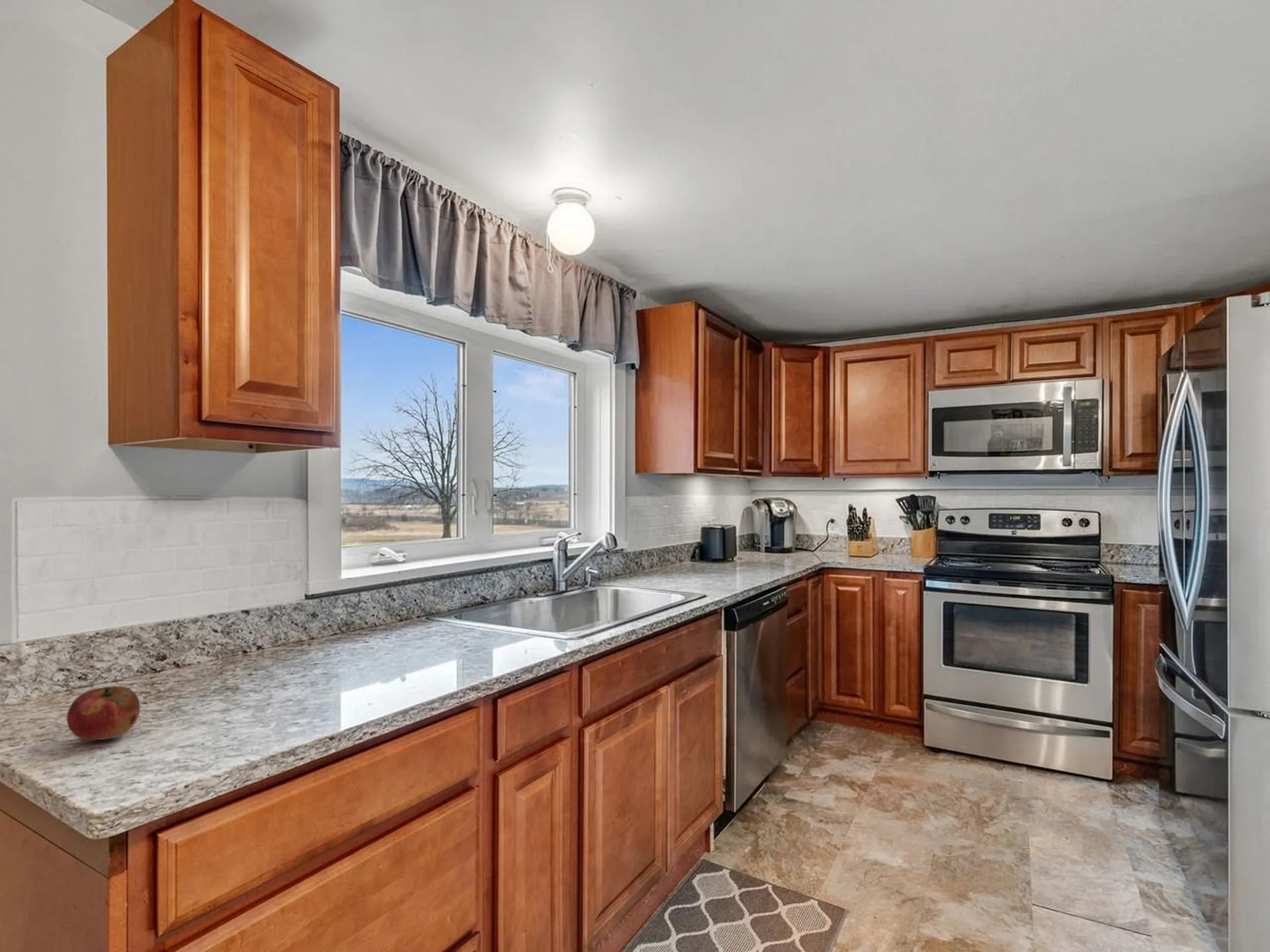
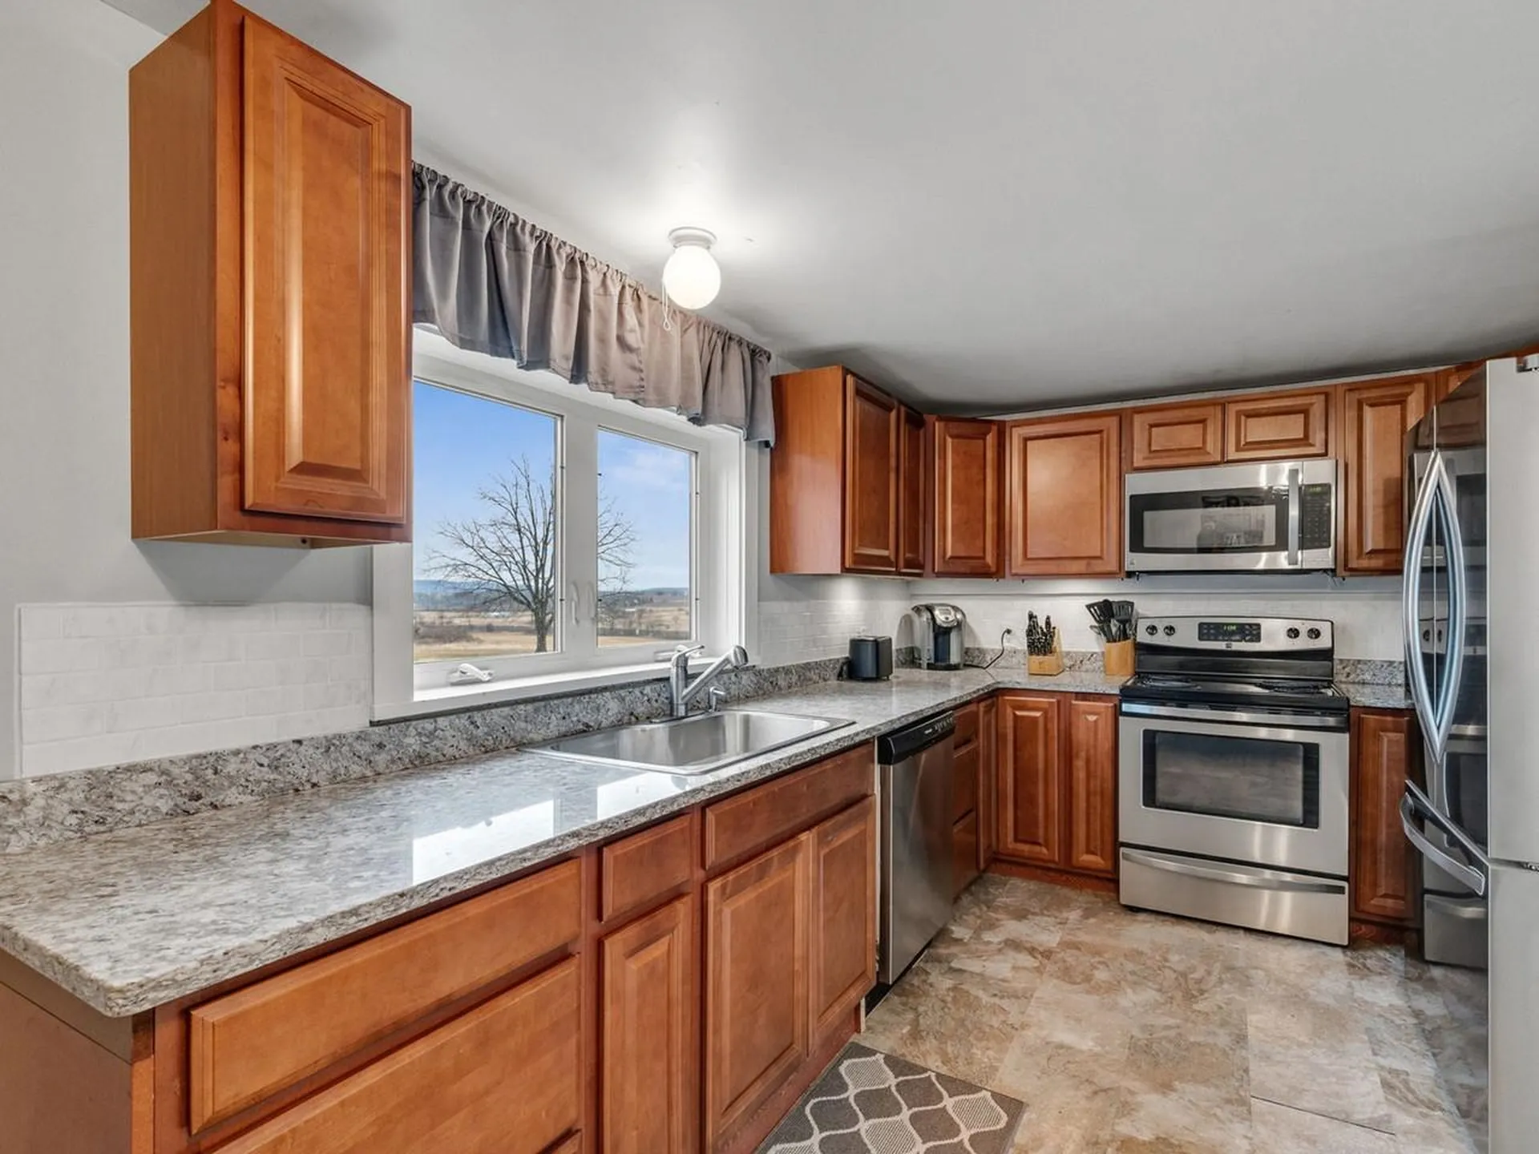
- fruit [66,686,141,742]
